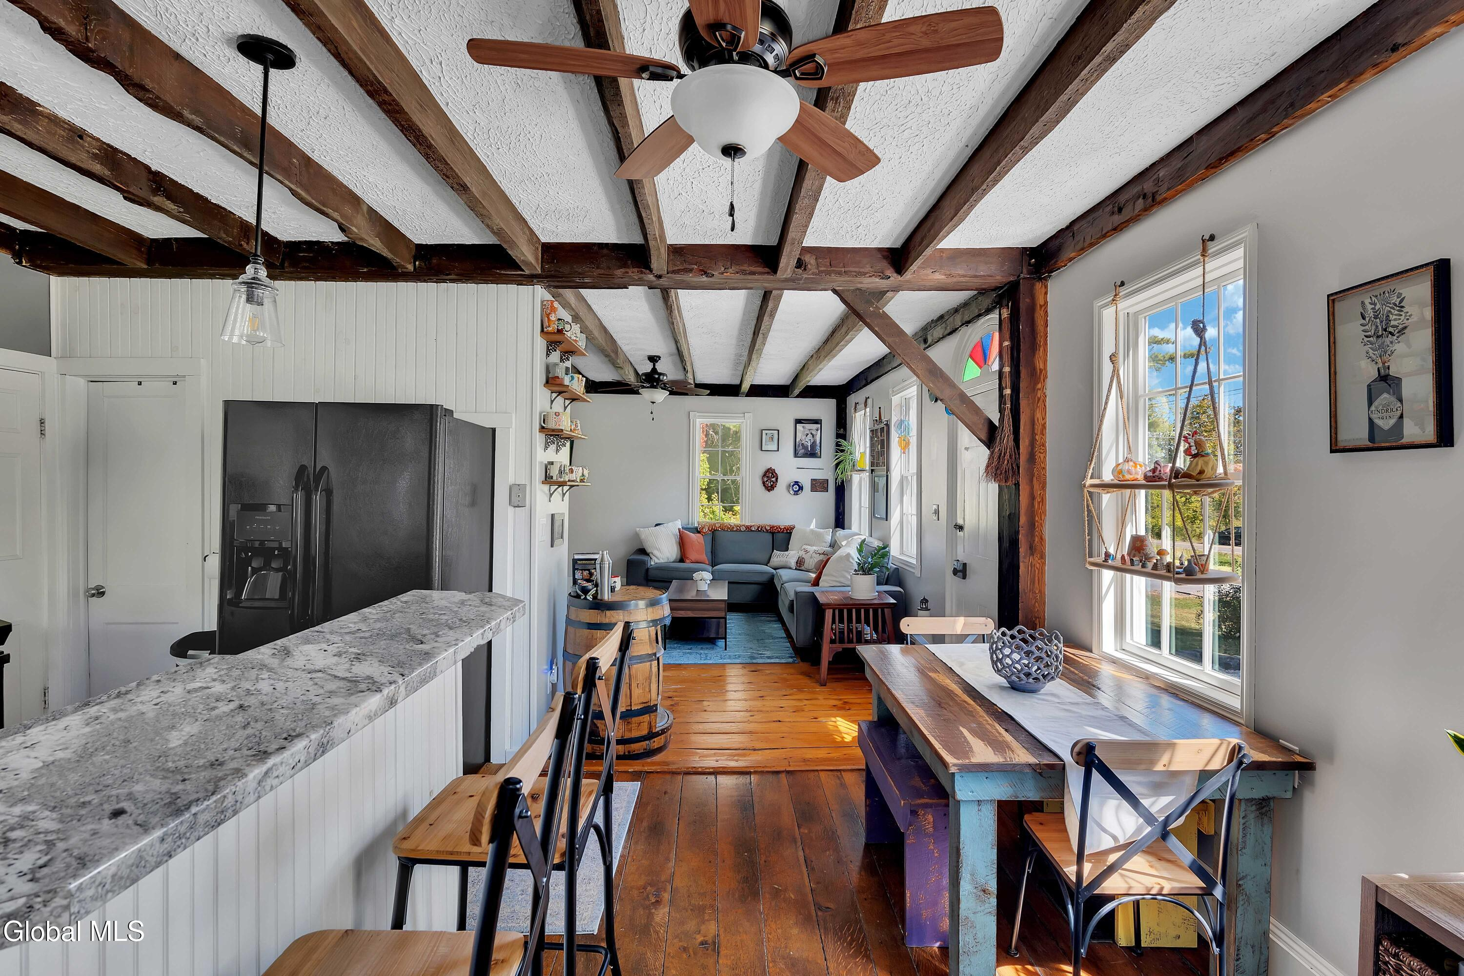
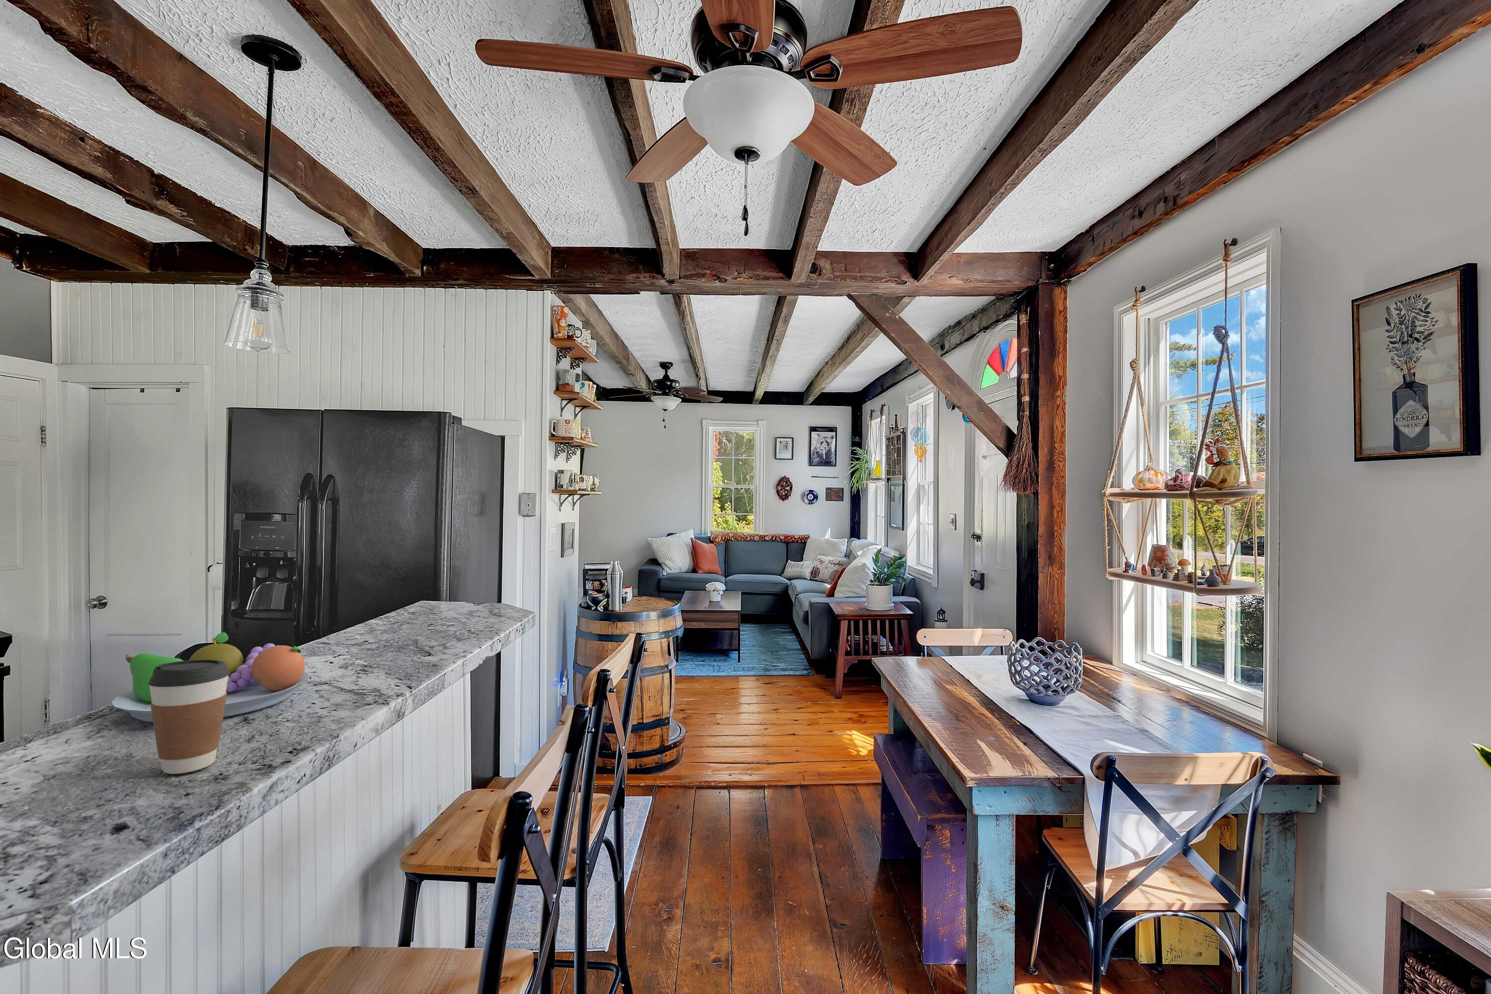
+ fruit bowl [111,631,310,722]
+ coffee cup [149,659,230,774]
